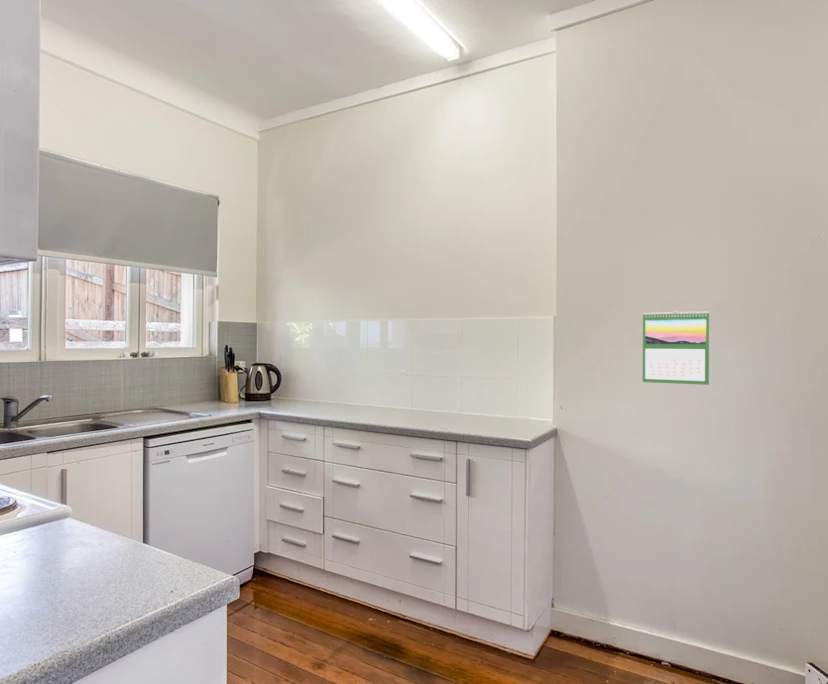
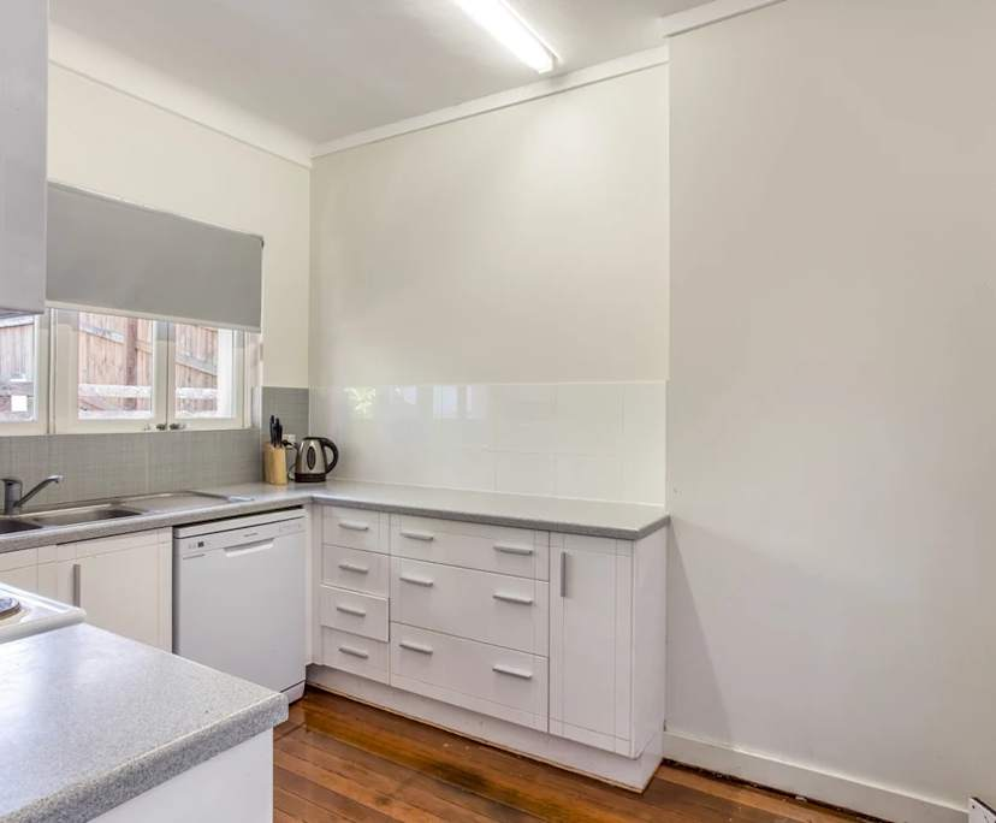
- calendar [642,310,710,386]
